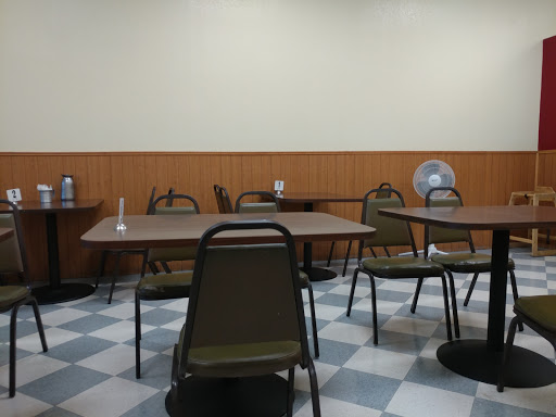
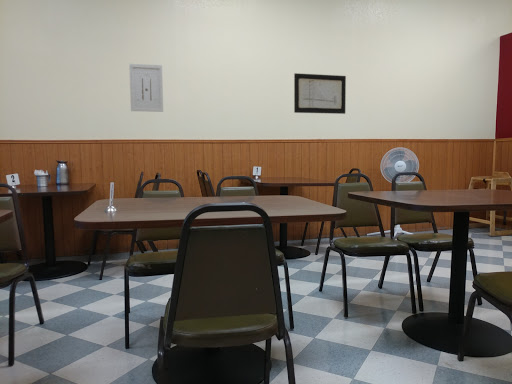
+ wall art [293,72,347,115]
+ wall art [128,63,164,113]
